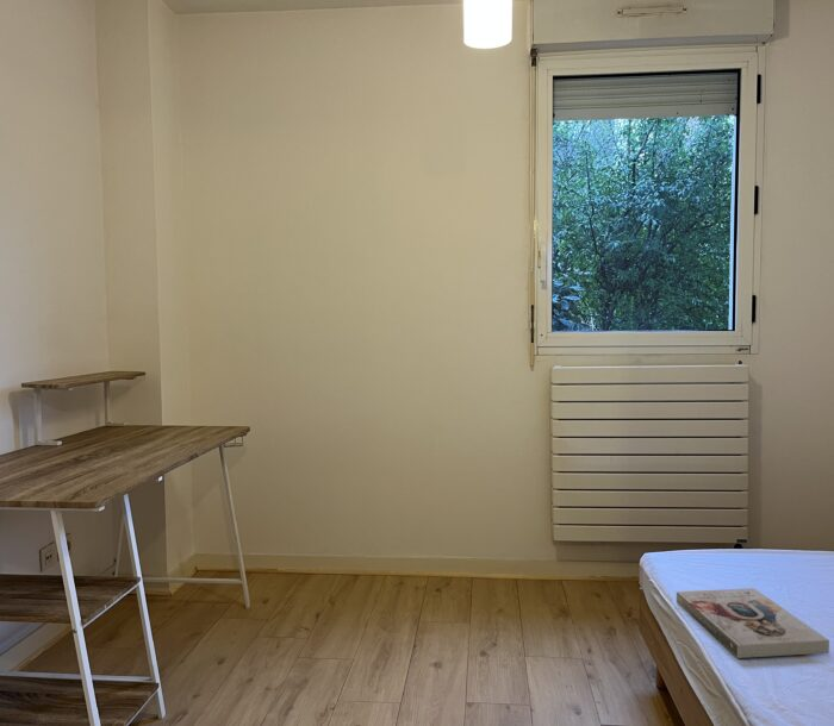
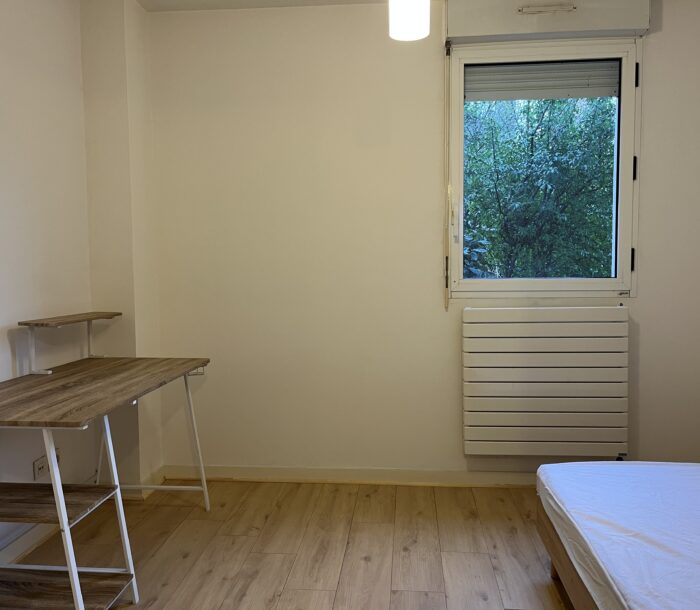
- book [676,587,830,659]
